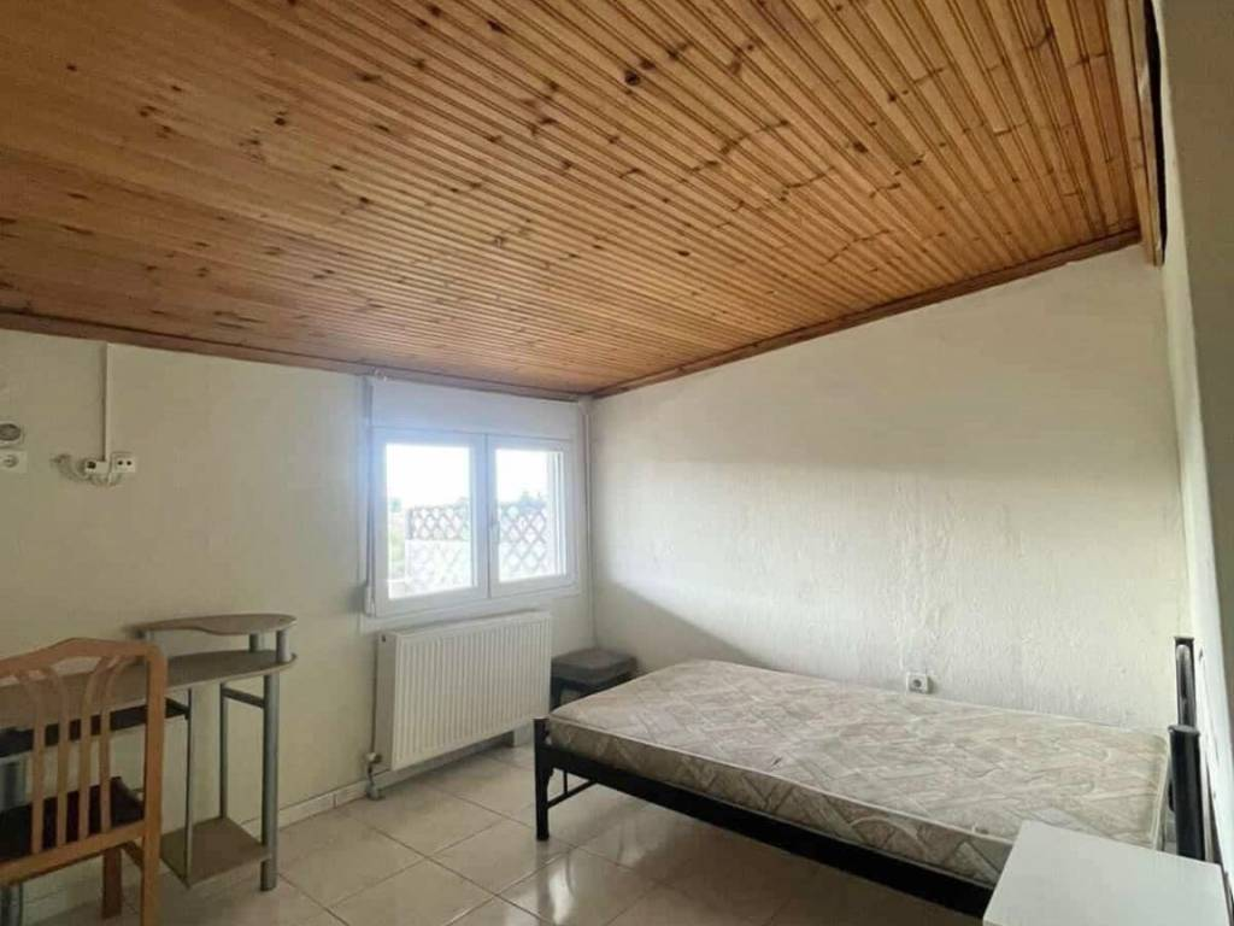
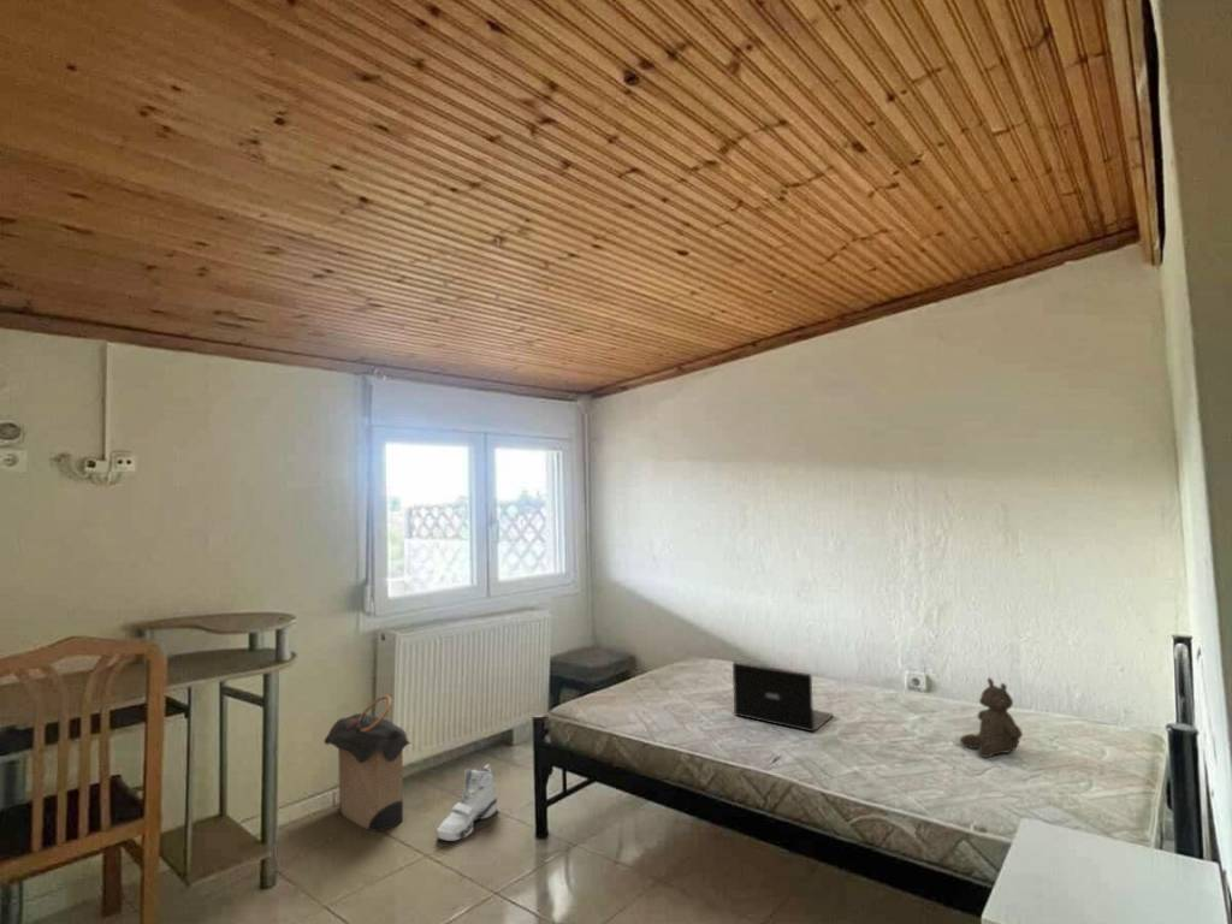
+ laptop [732,661,835,733]
+ laundry hamper [324,694,414,833]
+ teddy bear [959,676,1024,759]
+ sneaker [436,764,499,842]
